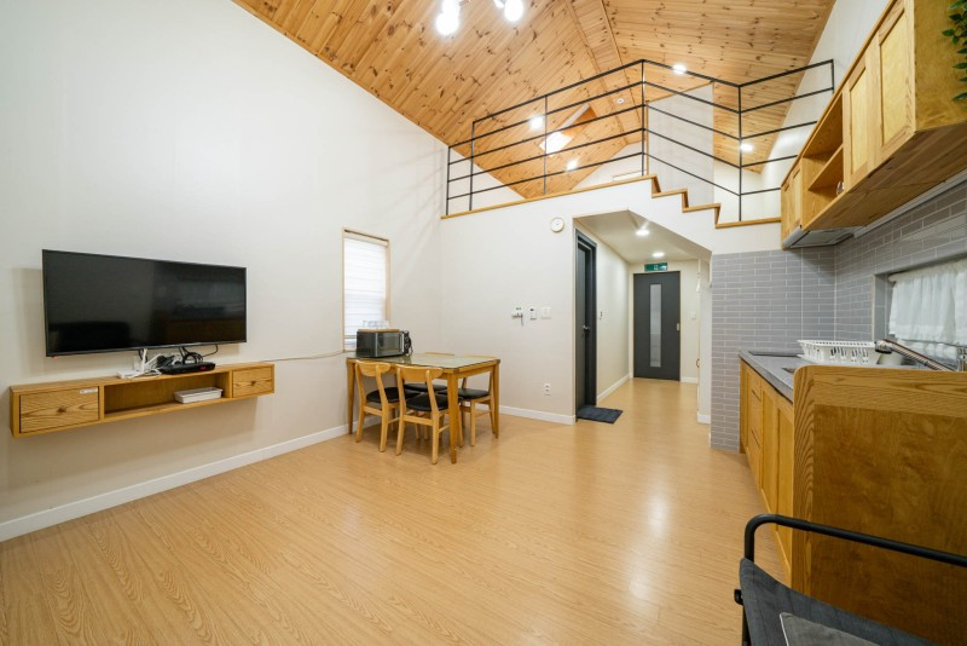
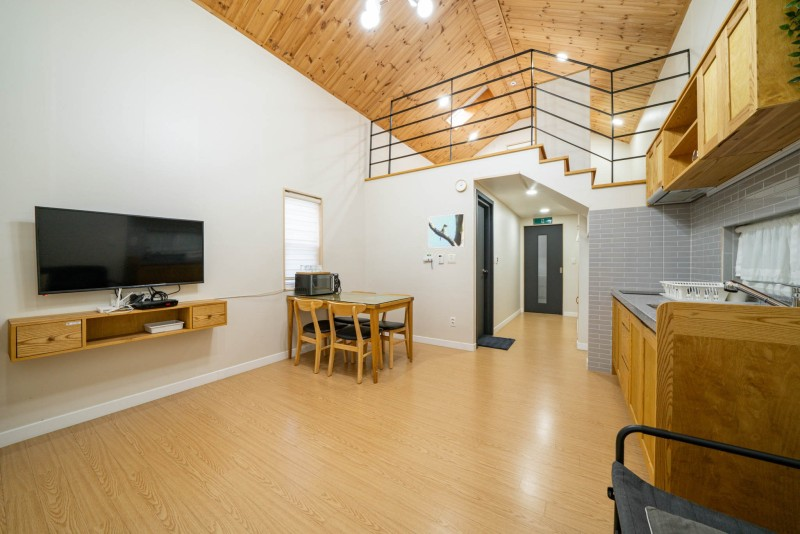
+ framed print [427,212,466,249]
